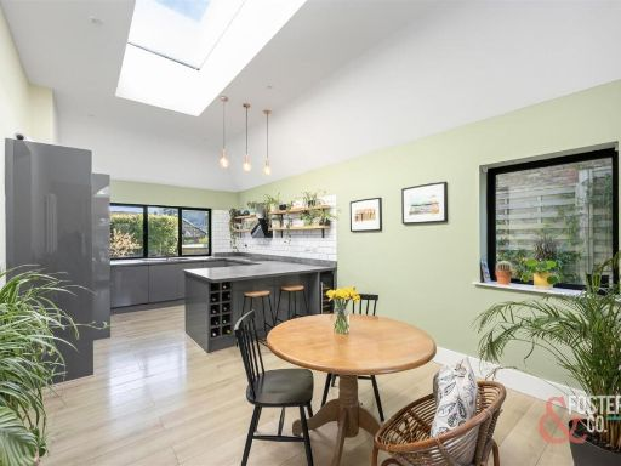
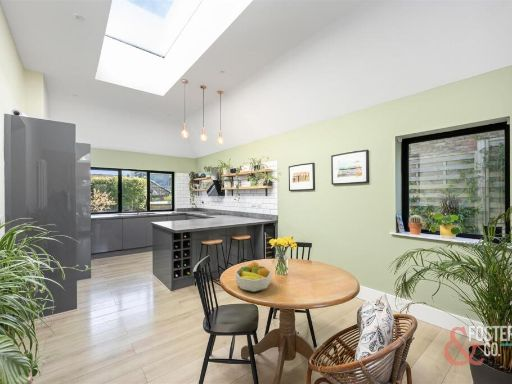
+ fruit bowl [234,261,273,293]
